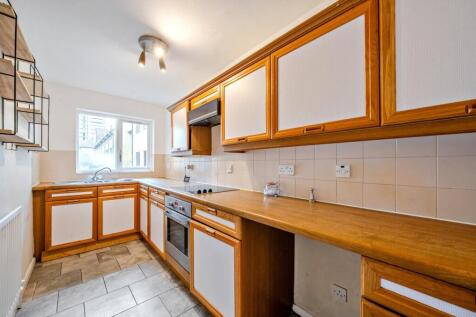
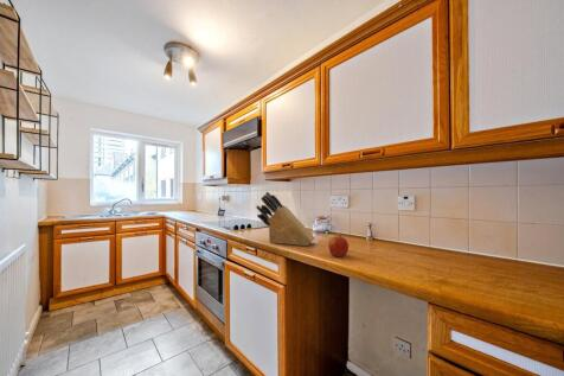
+ apple [327,234,350,257]
+ knife block [255,191,315,247]
